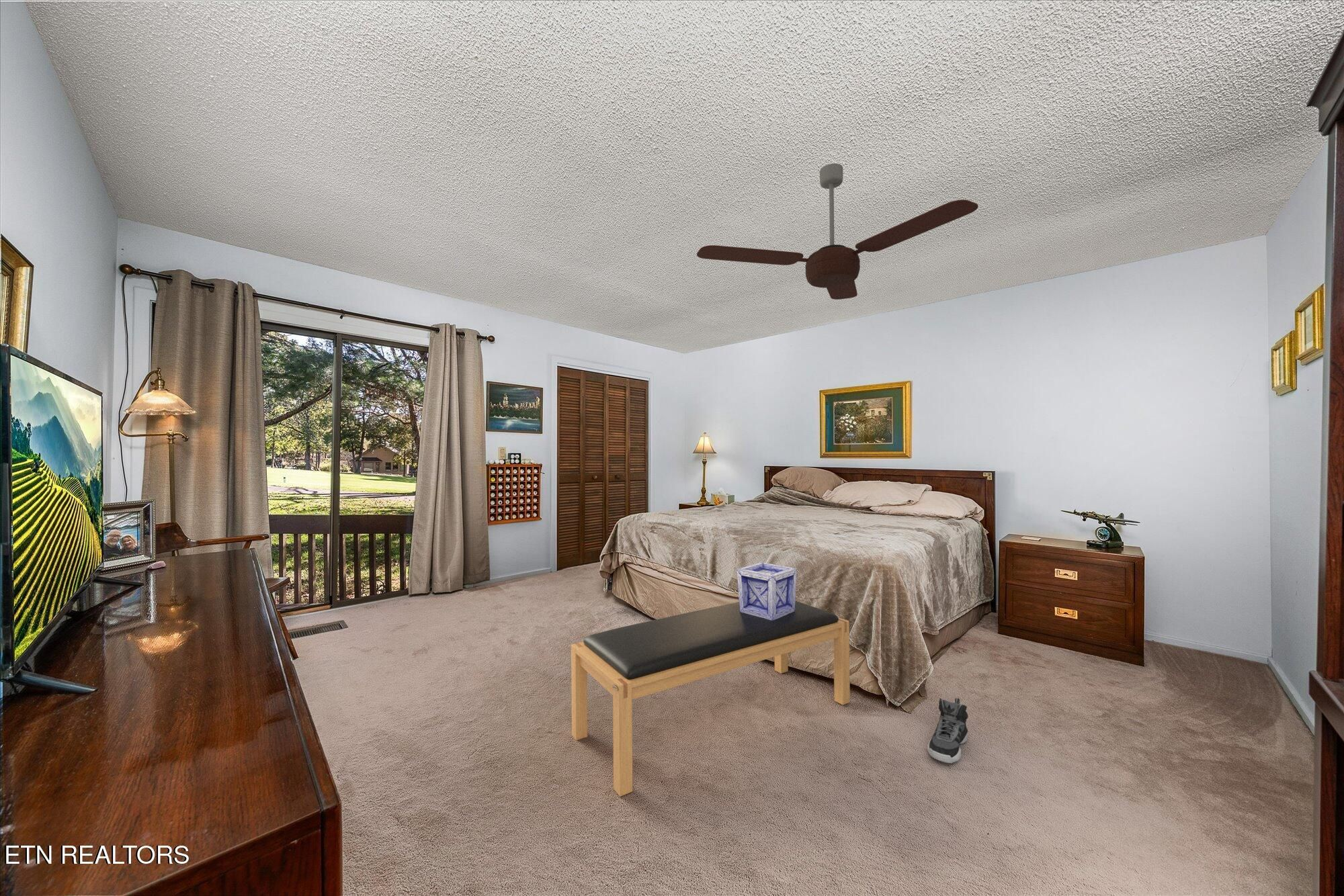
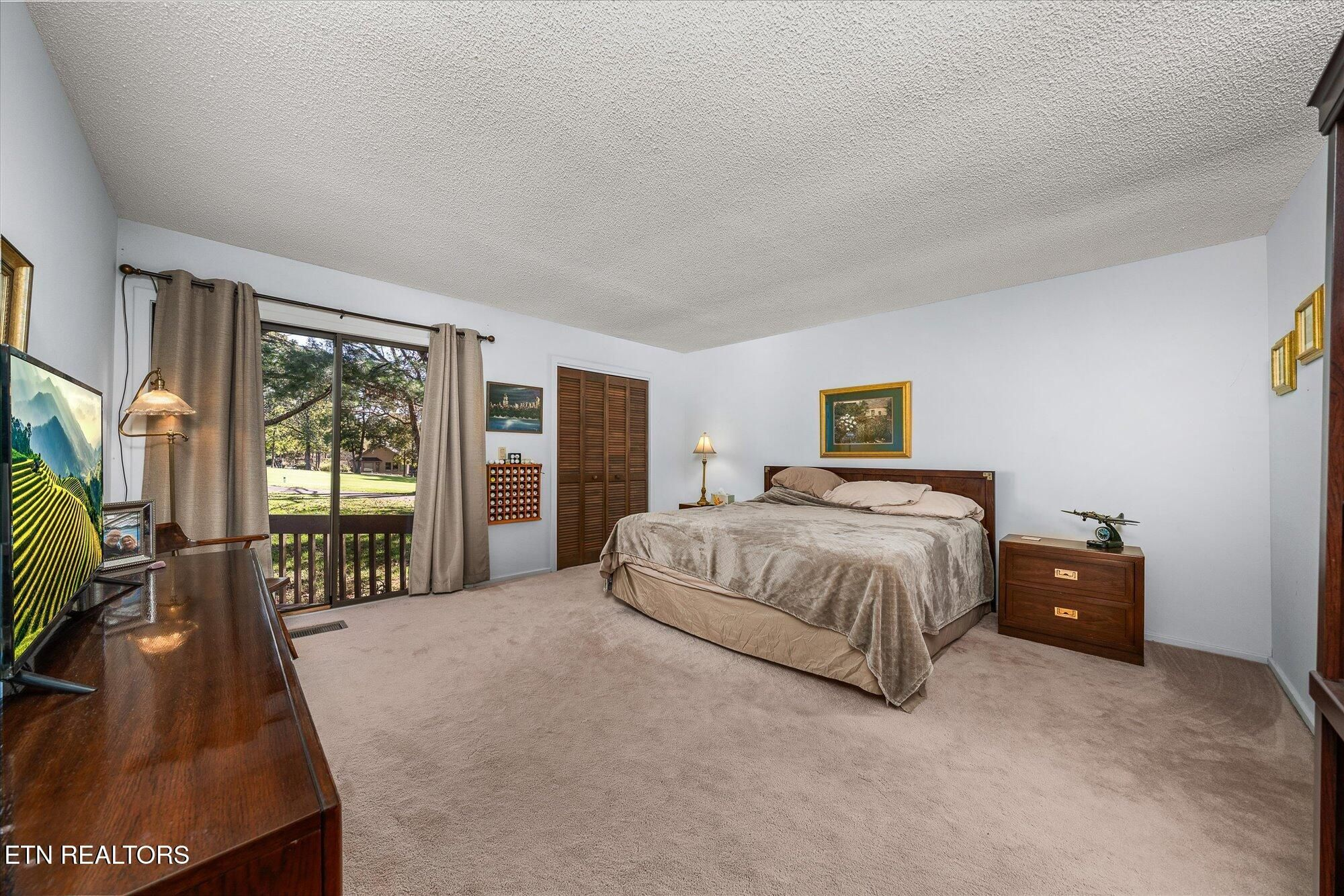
- ceiling fan [696,163,978,300]
- wooden crate [736,562,798,621]
- bench [571,600,851,797]
- sneaker [927,697,969,764]
